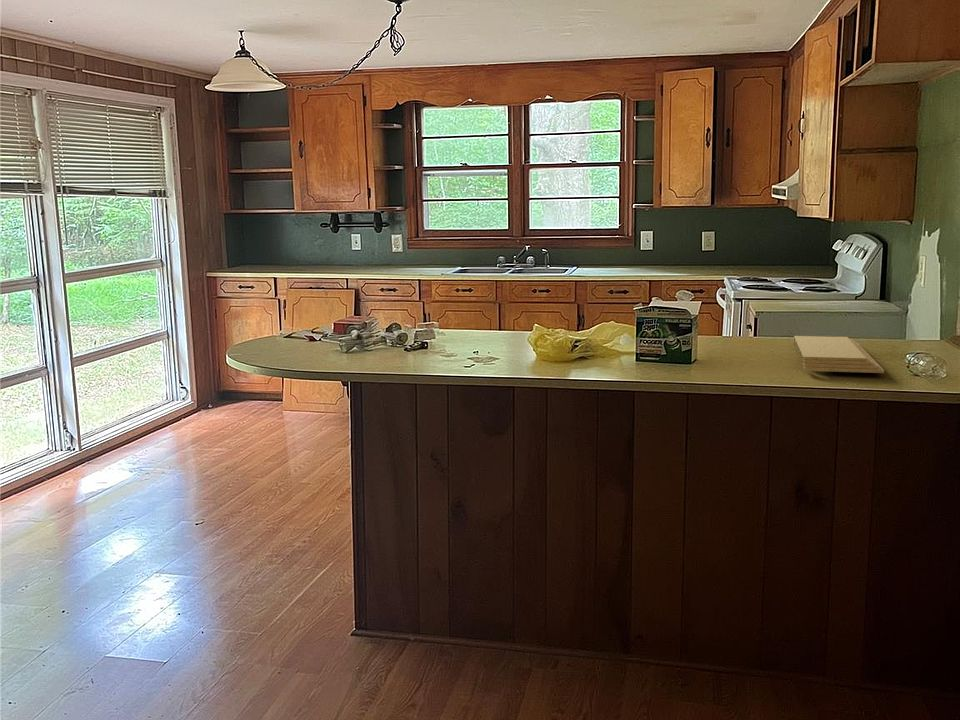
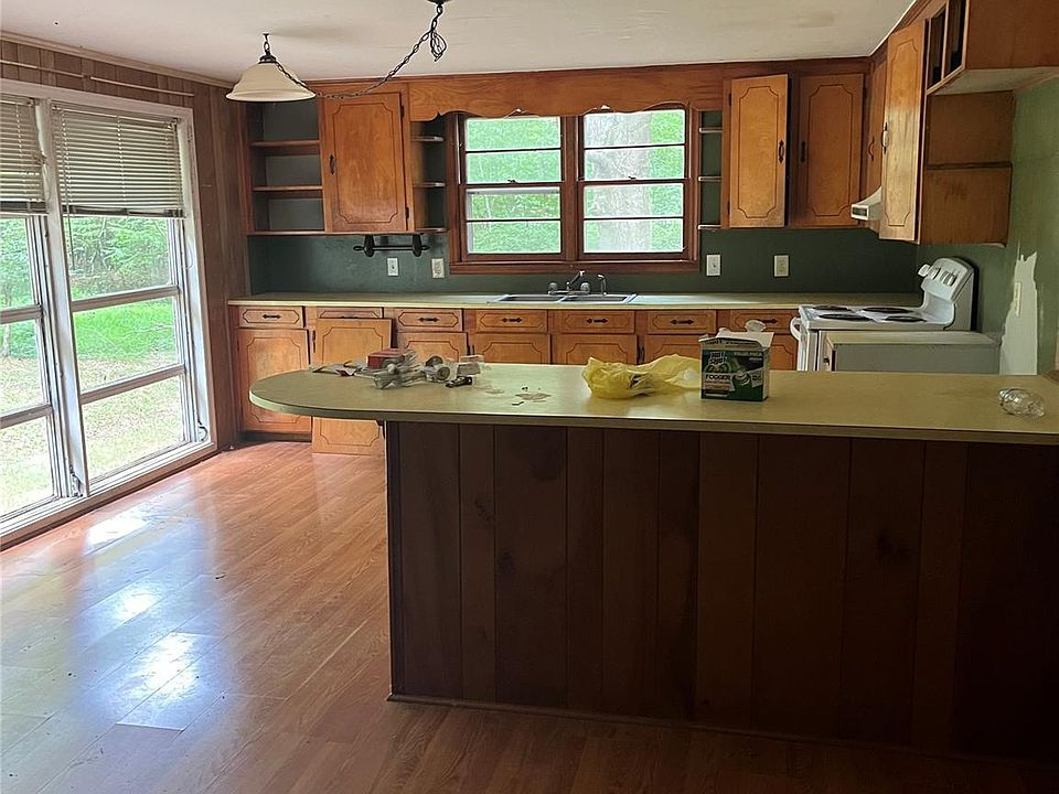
- cutting board [792,335,885,374]
